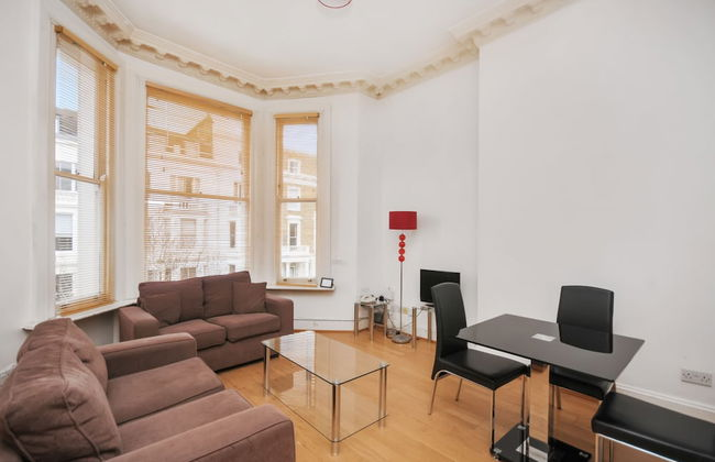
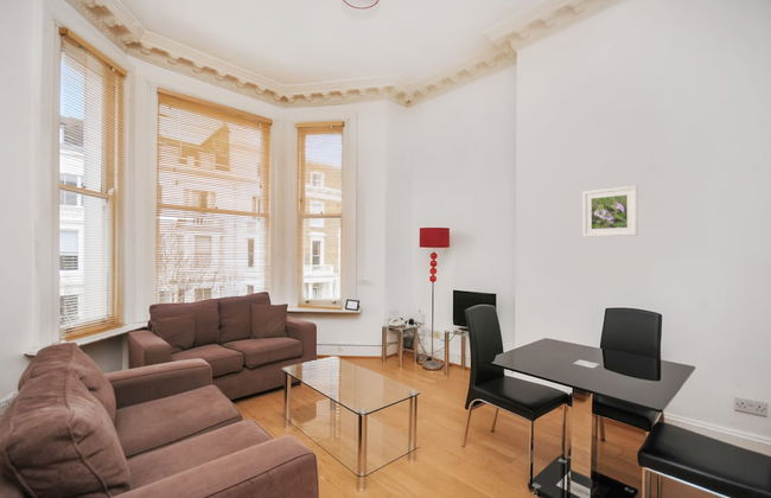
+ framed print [581,185,638,238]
